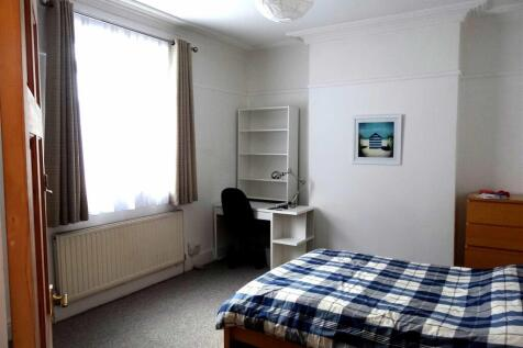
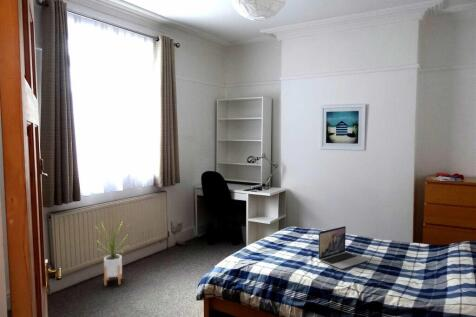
+ laptop [318,225,369,270]
+ house plant [92,219,133,287]
